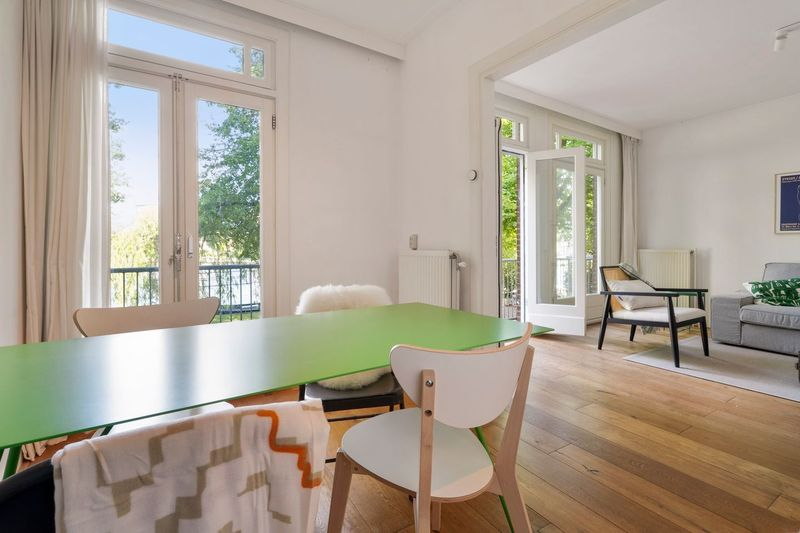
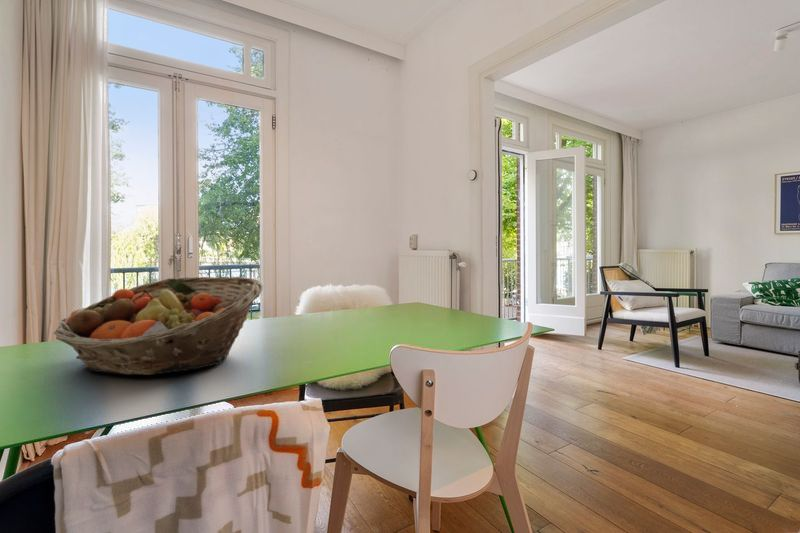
+ fruit basket [53,276,264,376]
